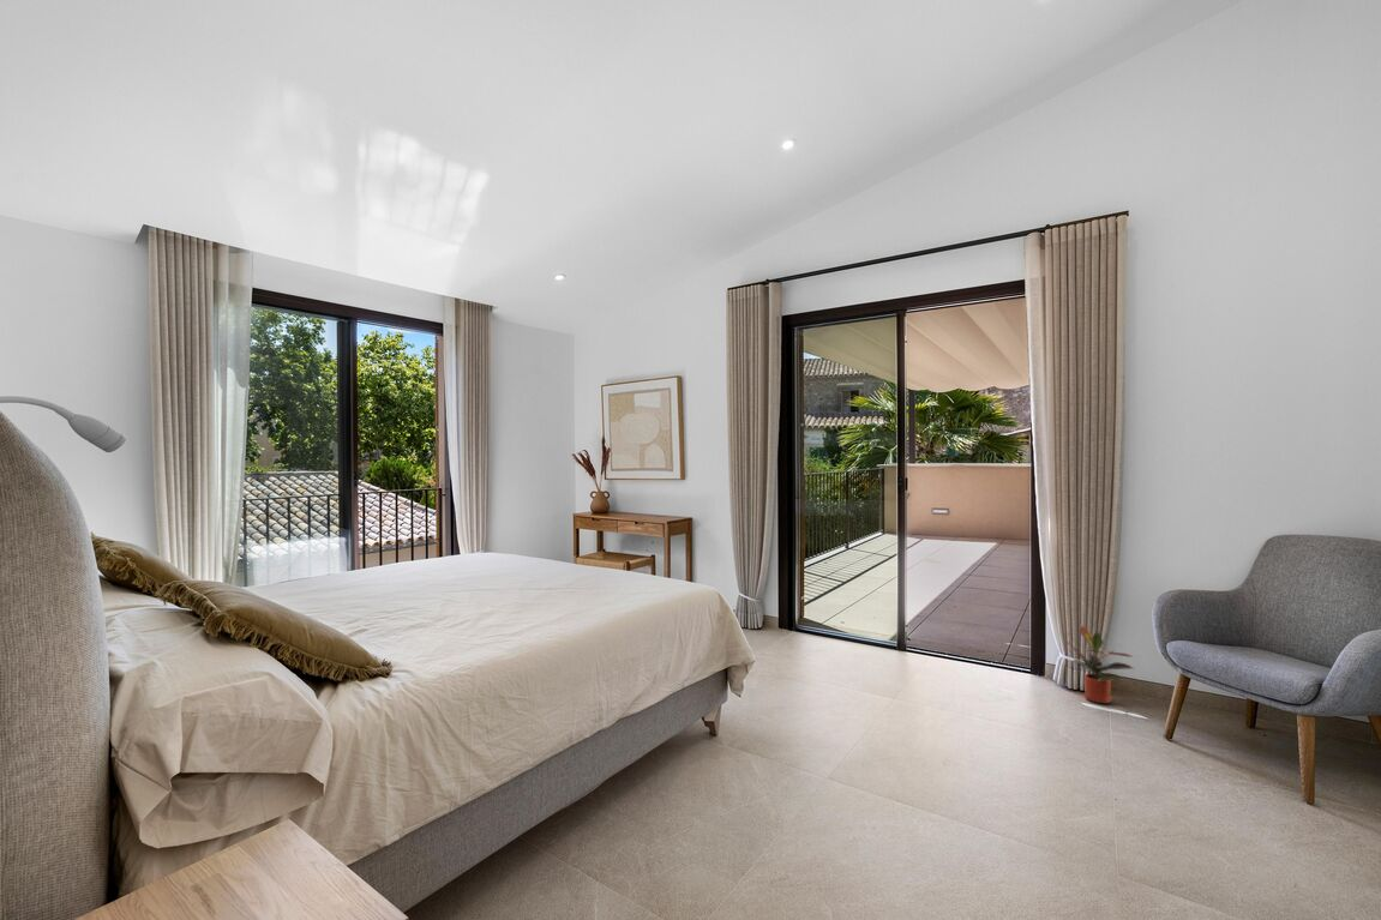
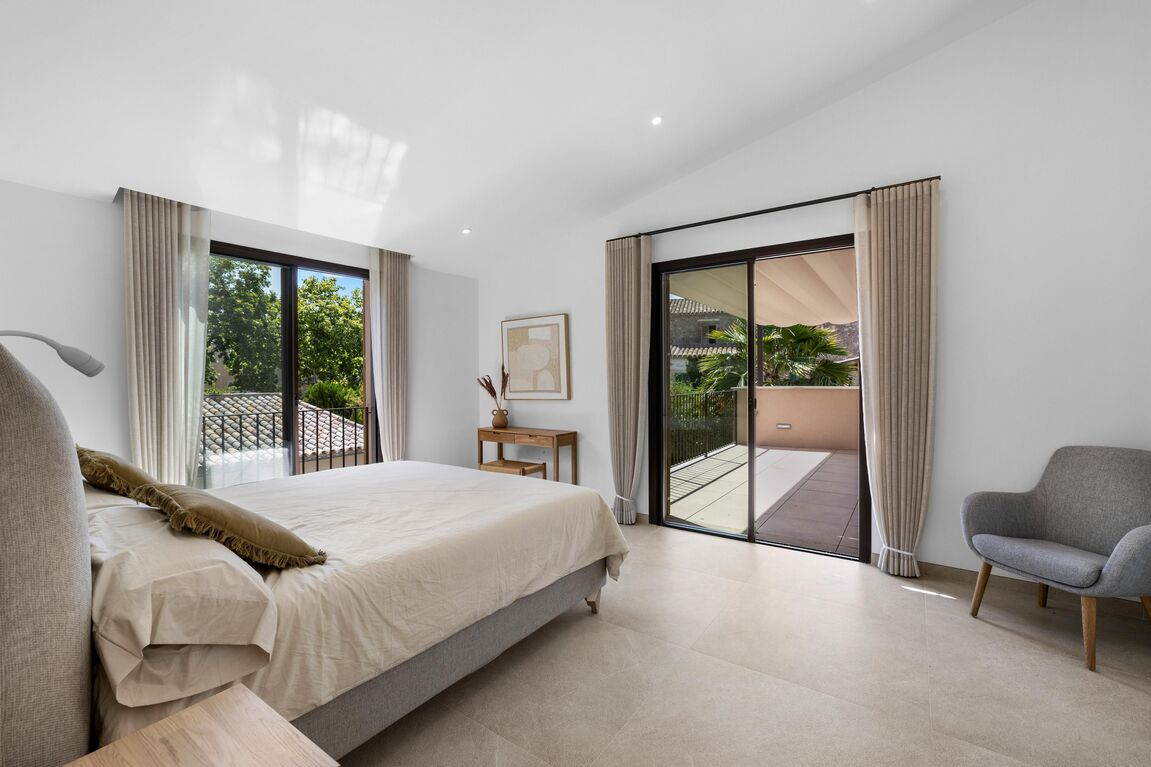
- potted plant [1064,624,1135,704]
